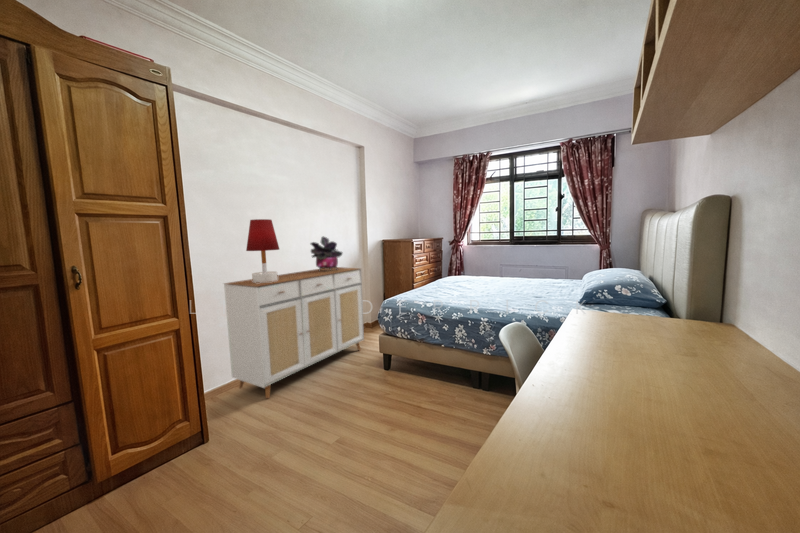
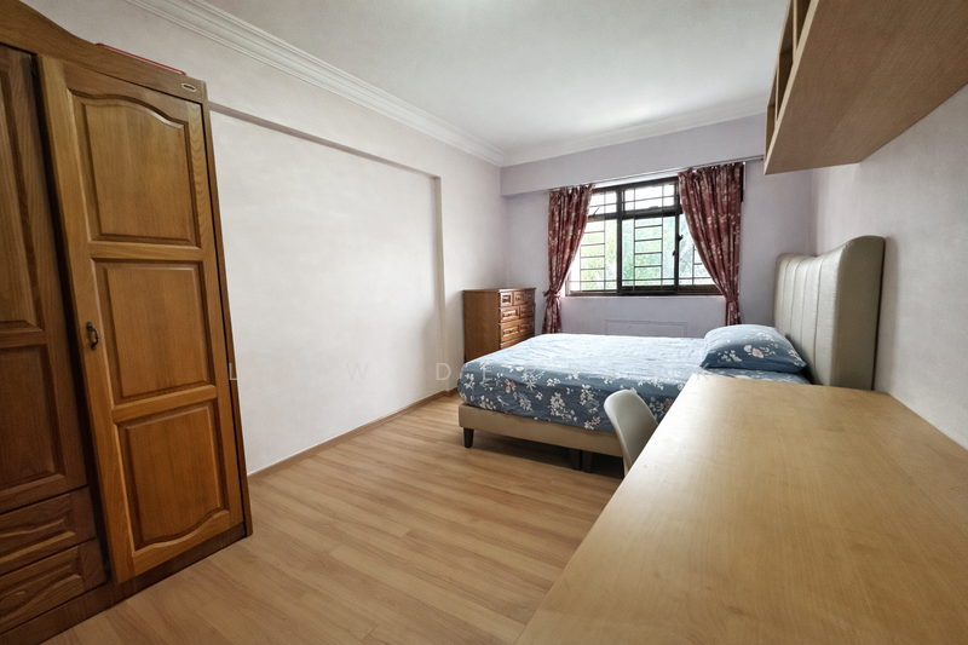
- sideboard [222,266,365,399]
- table lamp [245,218,280,283]
- potted plant [309,235,344,271]
